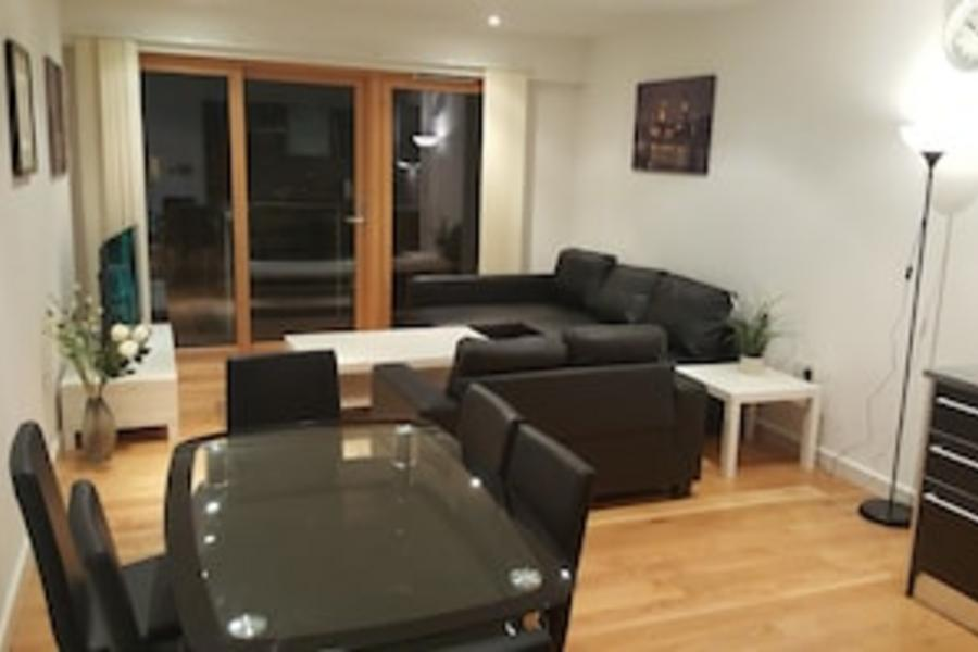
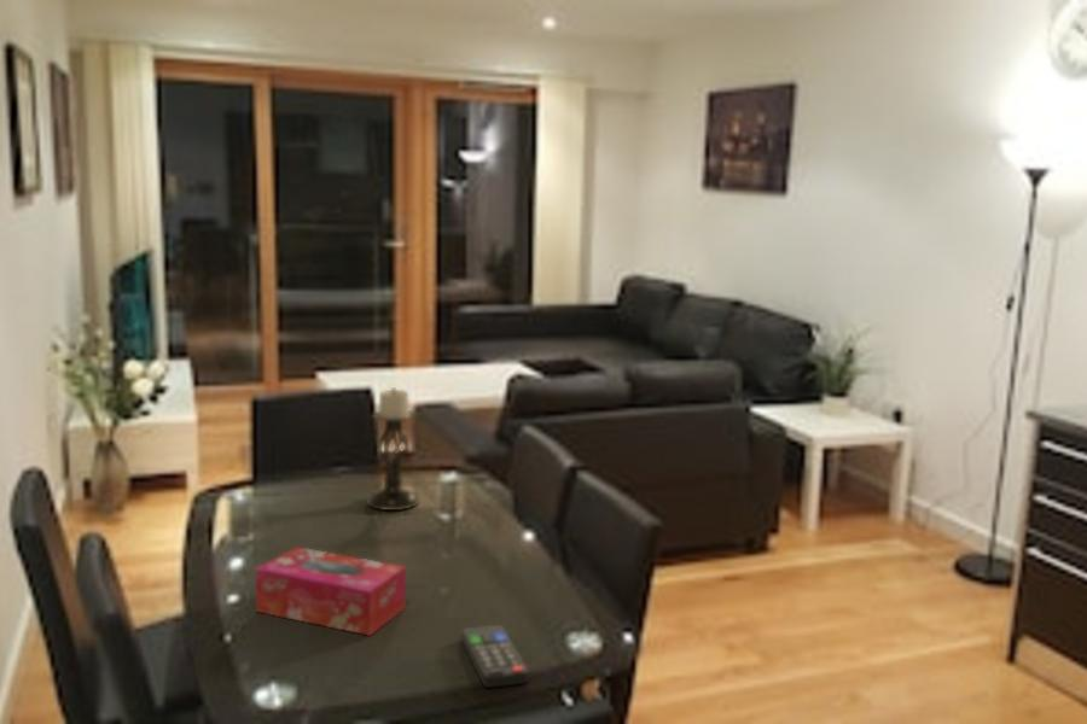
+ candle holder [366,386,420,512]
+ tissue box [255,545,407,637]
+ remote control [460,624,529,689]
